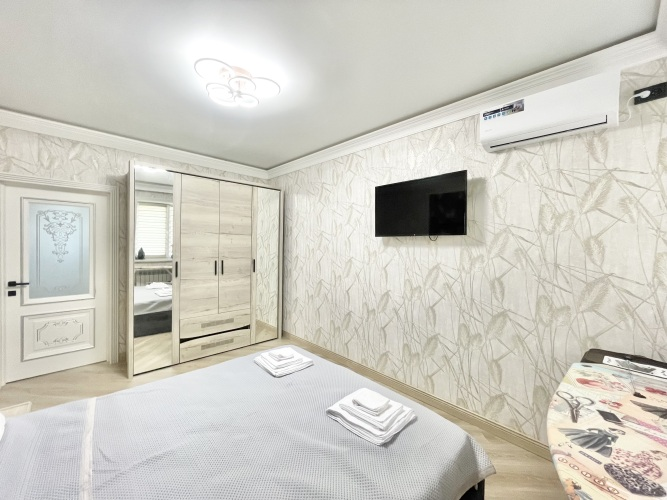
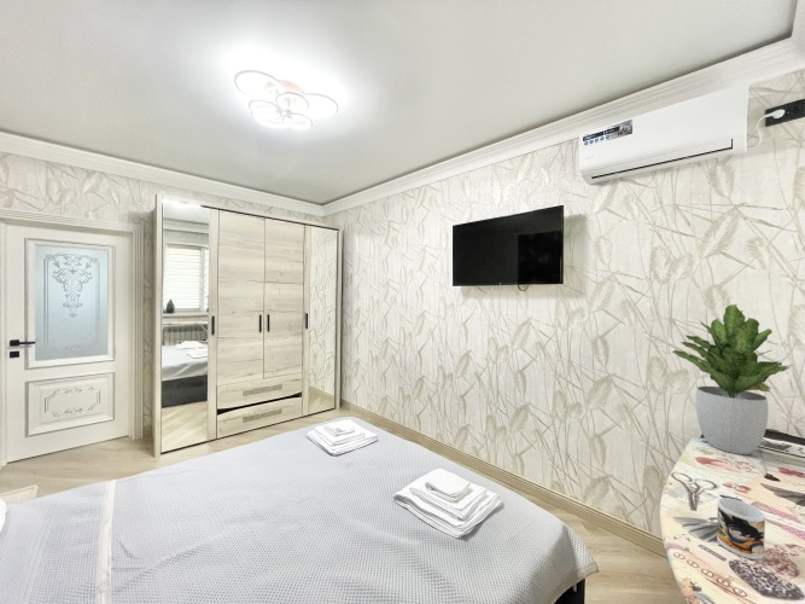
+ mug [716,496,766,561]
+ potted plant [671,303,793,455]
